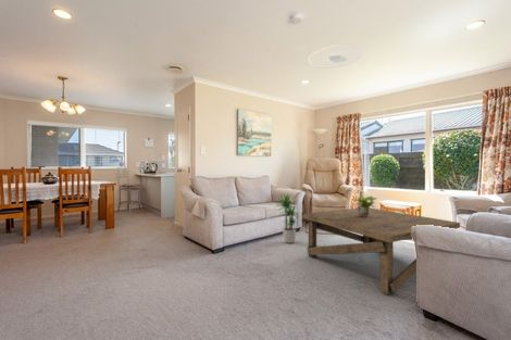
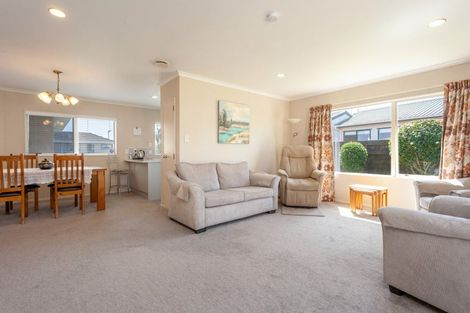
- potted plant [353,192,378,217]
- coffee table [302,207,461,295]
- potted plant [274,192,302,244]
- ceiling light [308,43,363,70]
